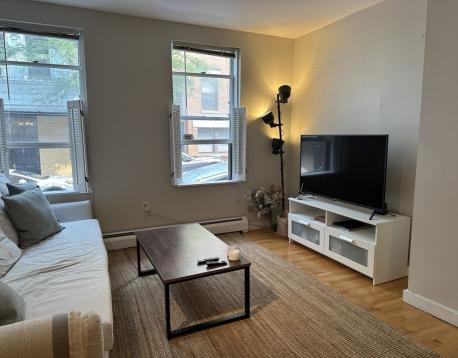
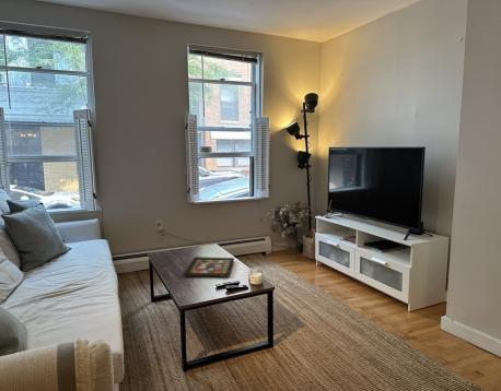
+ decorative tray [183,256,235,279]
